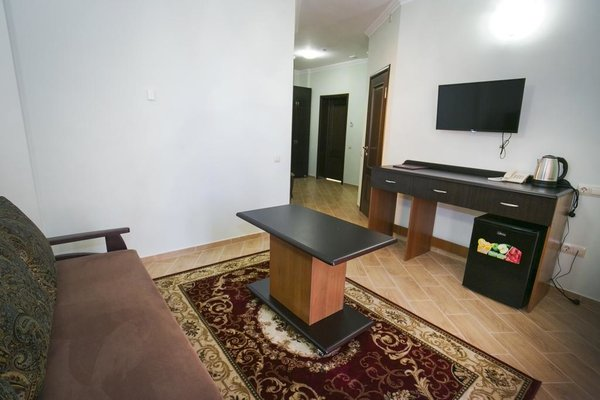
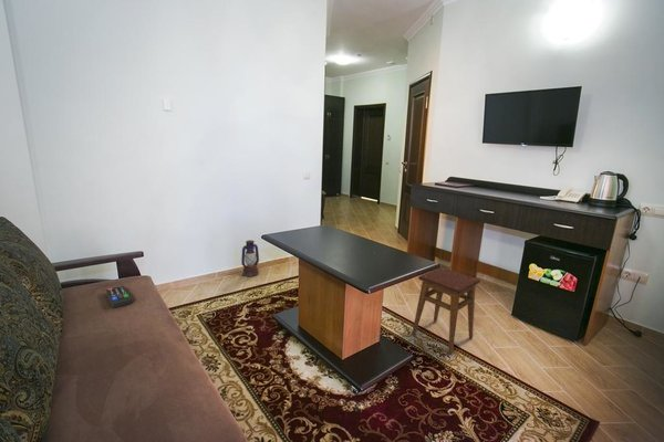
+ remote control [105,285,134,308]
+ lantern [240,239,260,277]
+ stool [411,266,481,356]
